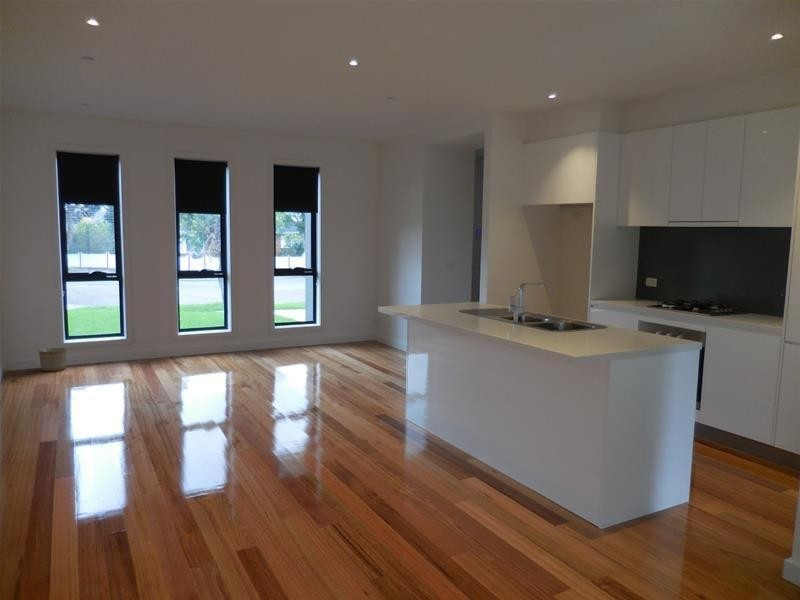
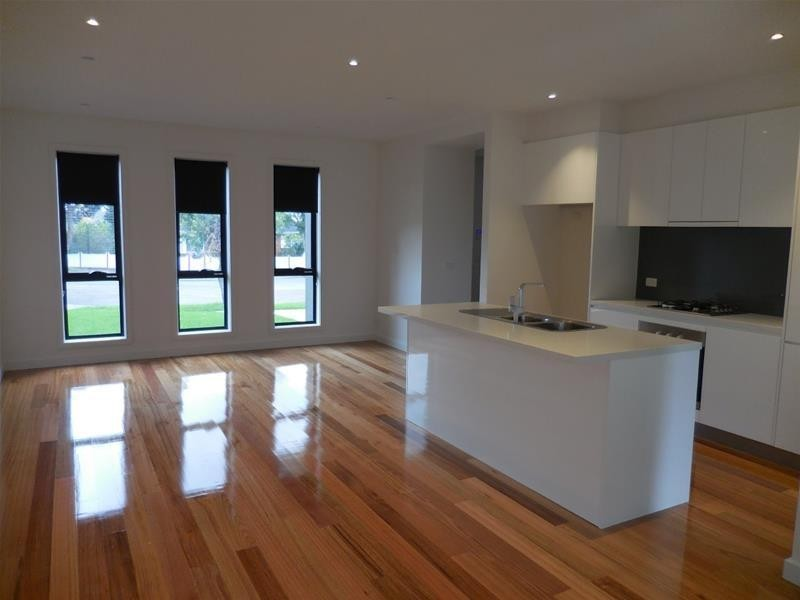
- planter [38,347,68,373]
